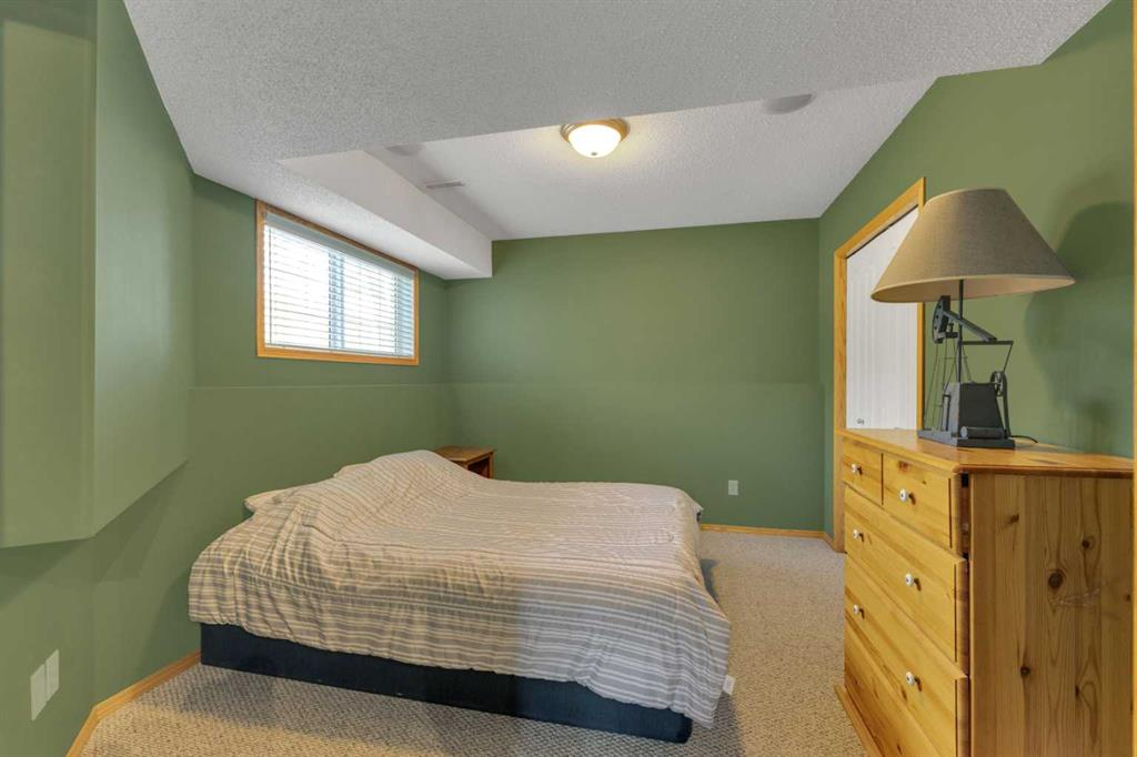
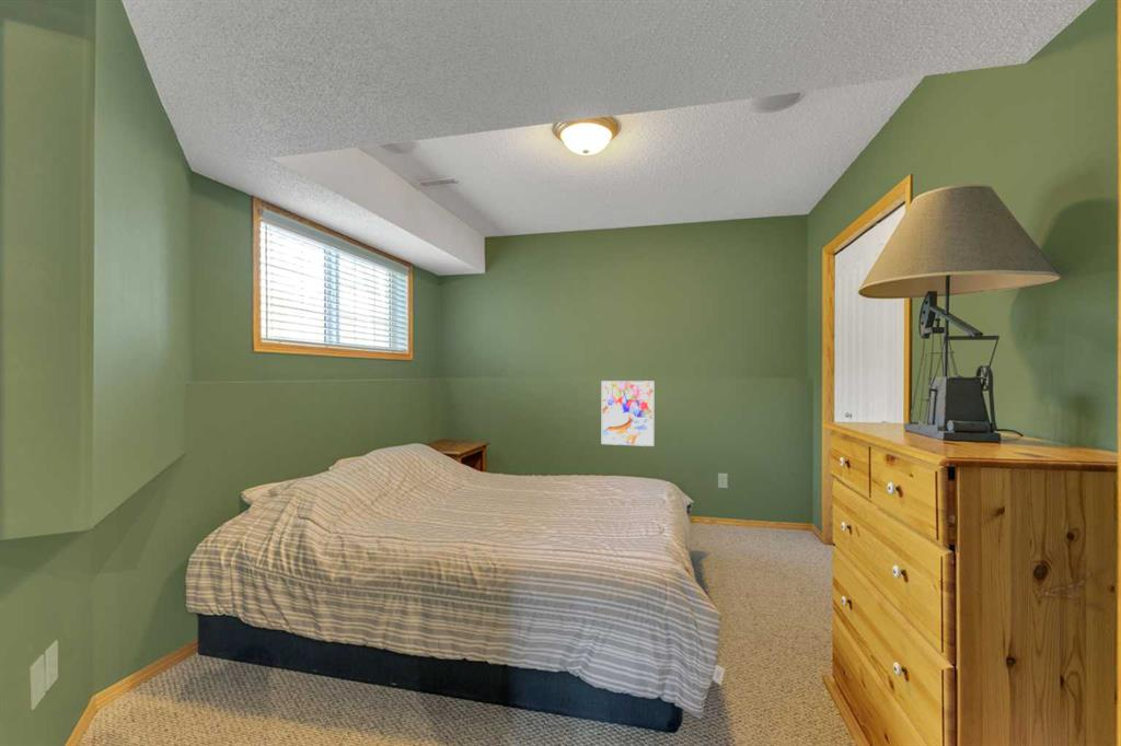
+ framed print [601,380,655,447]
